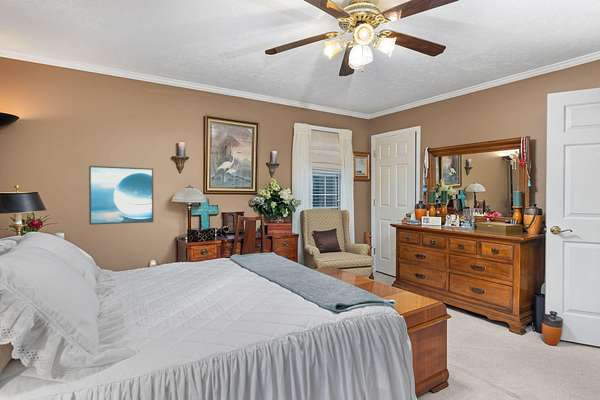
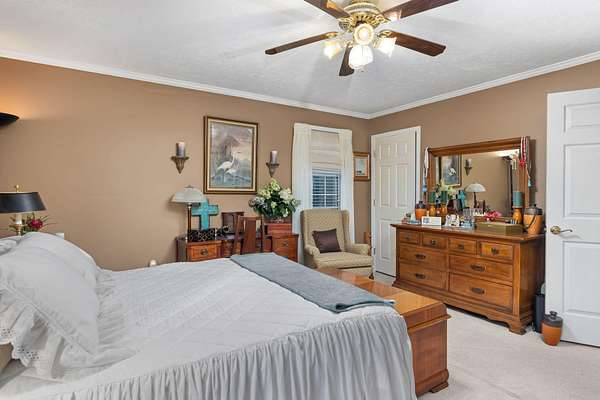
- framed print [88,165,154,226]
